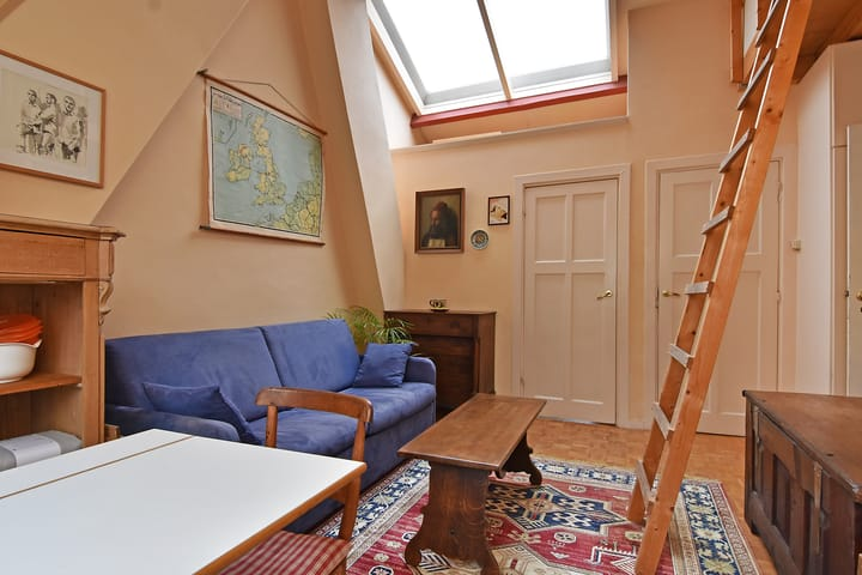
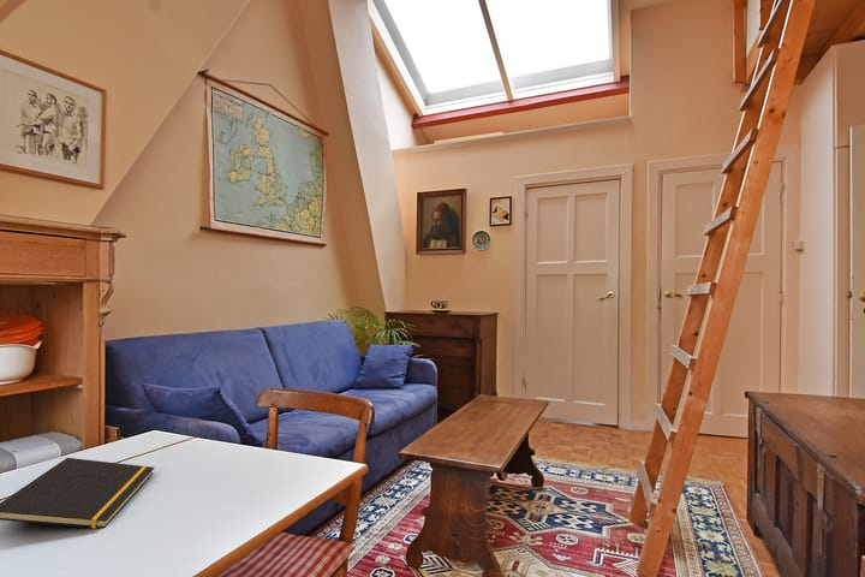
+ notepad [0,457,156,529]
